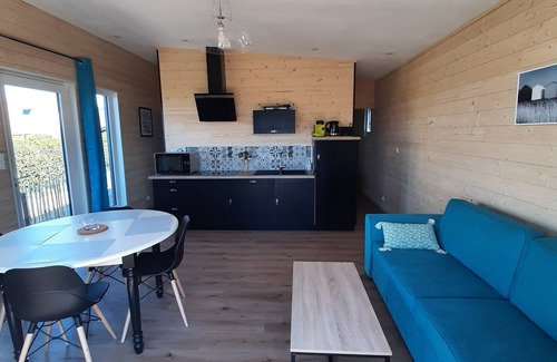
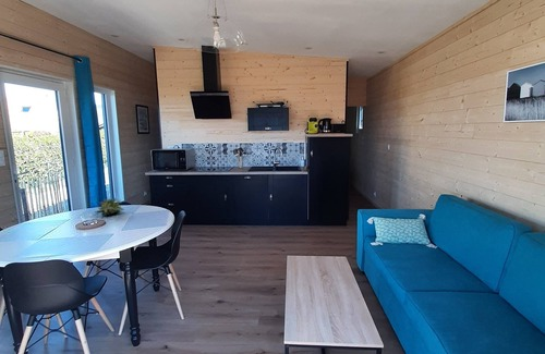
+ succulent plant [93,196,126,218]
